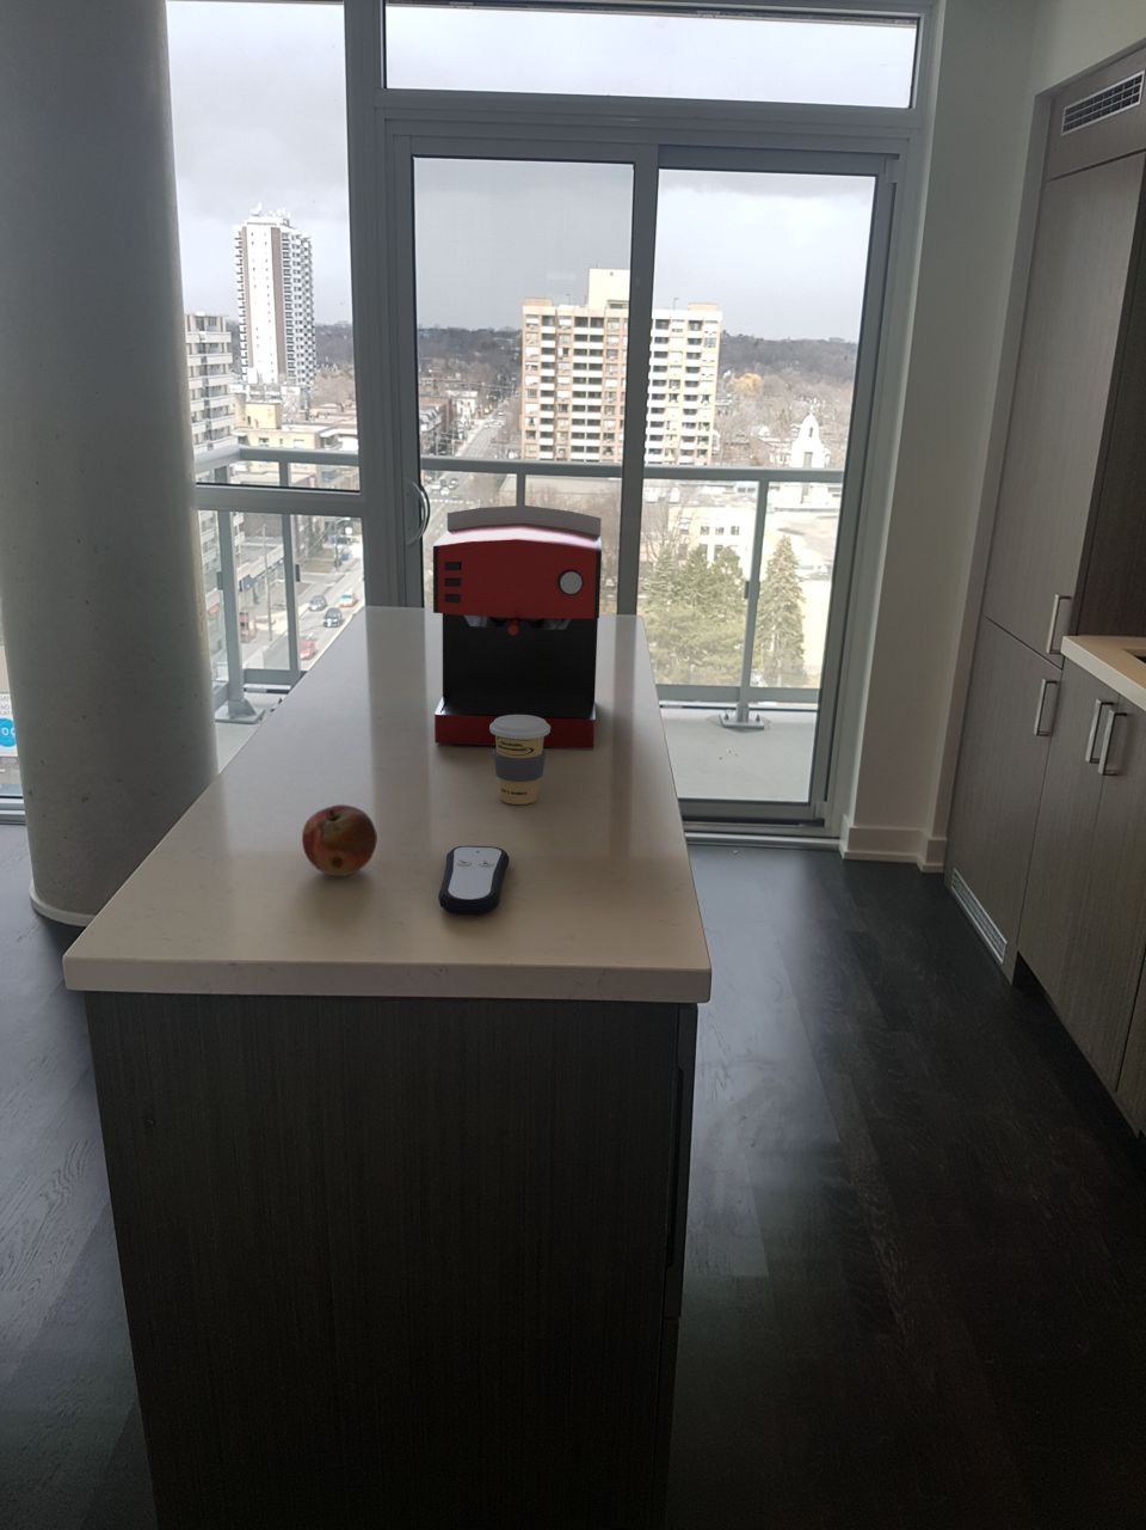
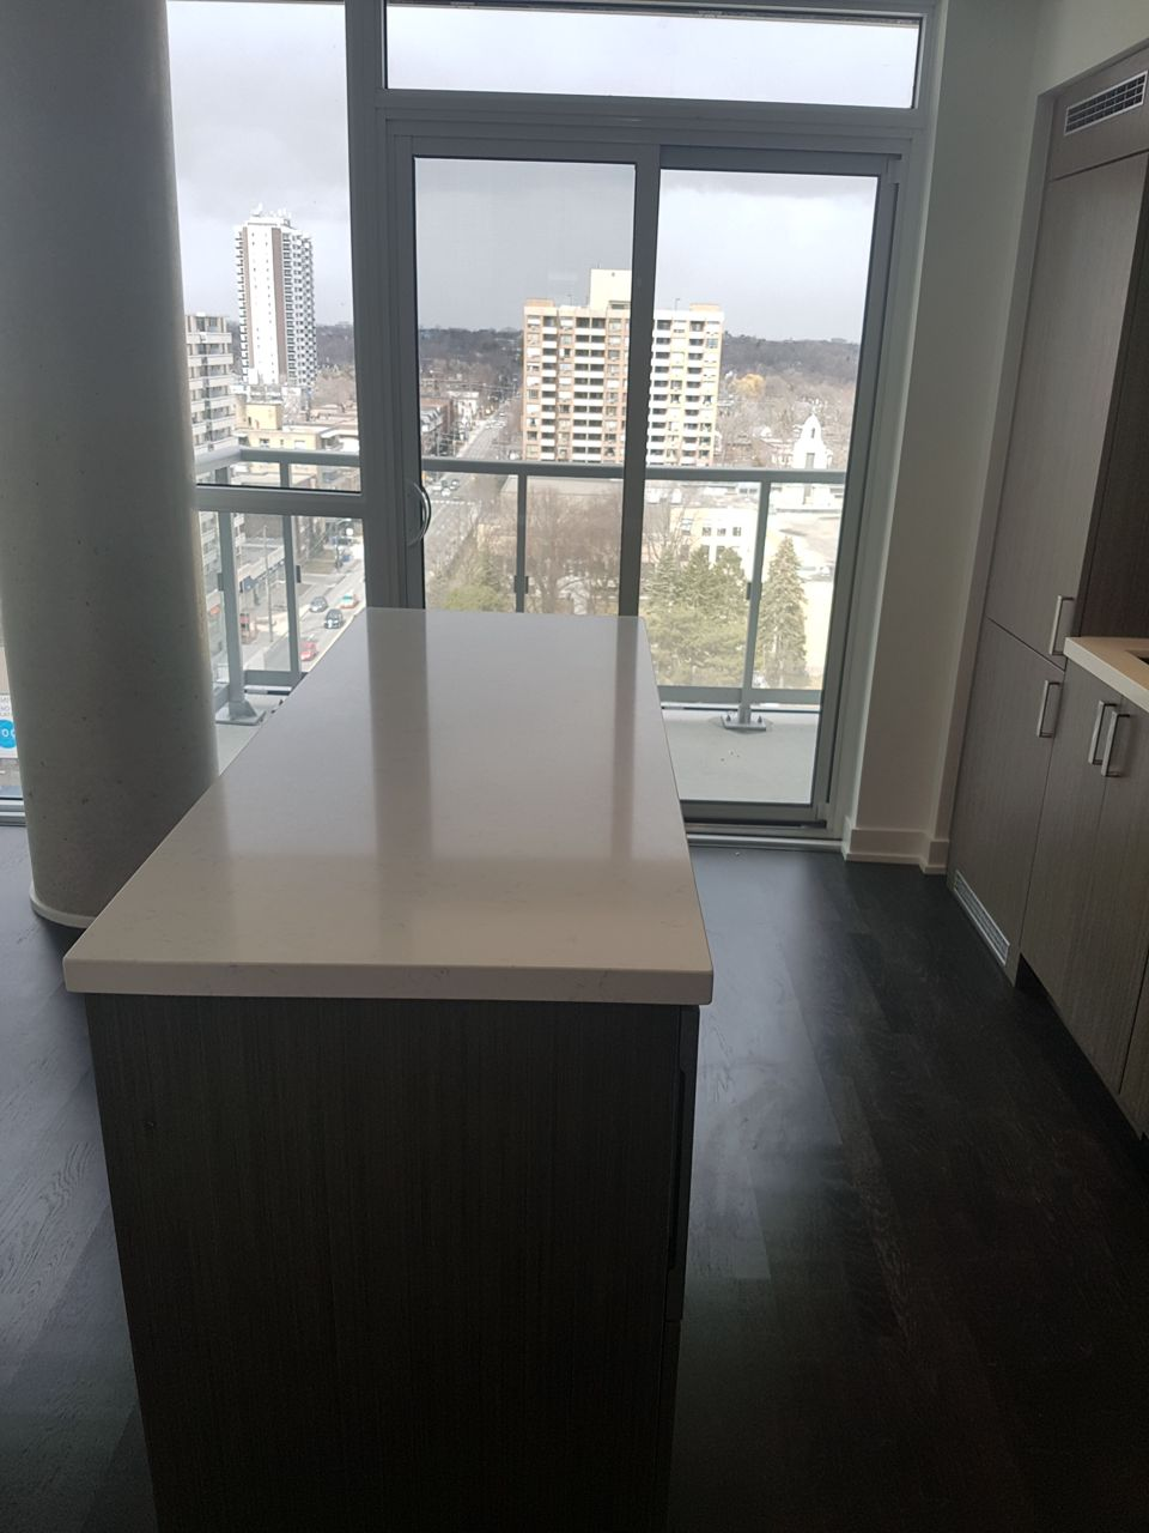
- coffee maker [432,505,603,749]
- coffee cup [490,714,550,806]
- remote control [437,845,510,917]
- fruit [301,804,378,877]
